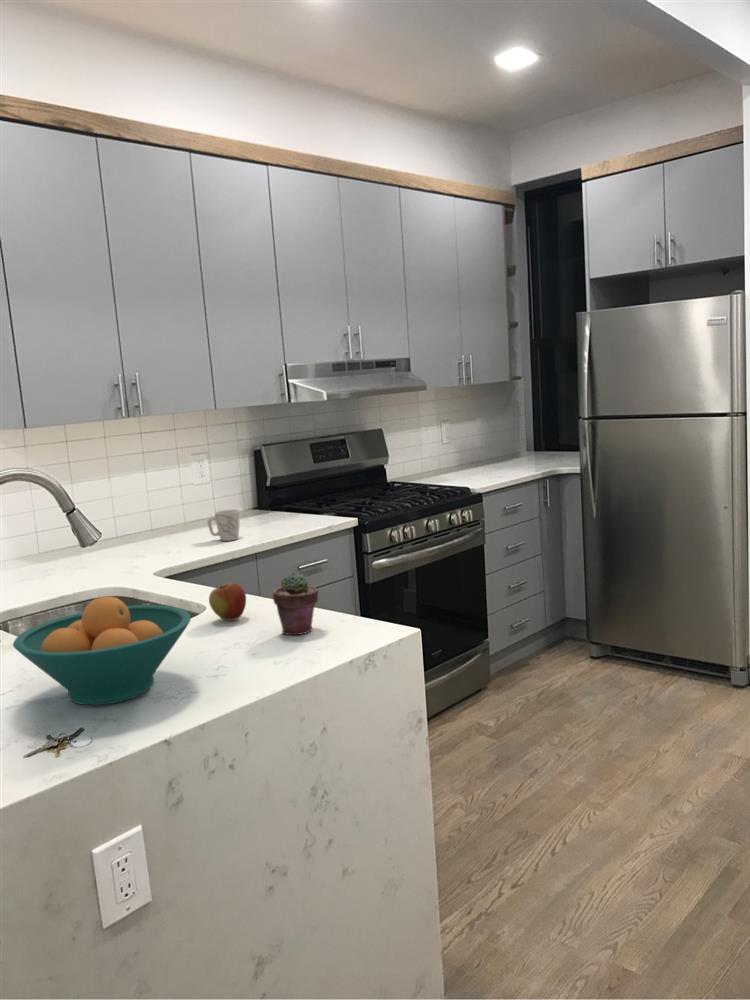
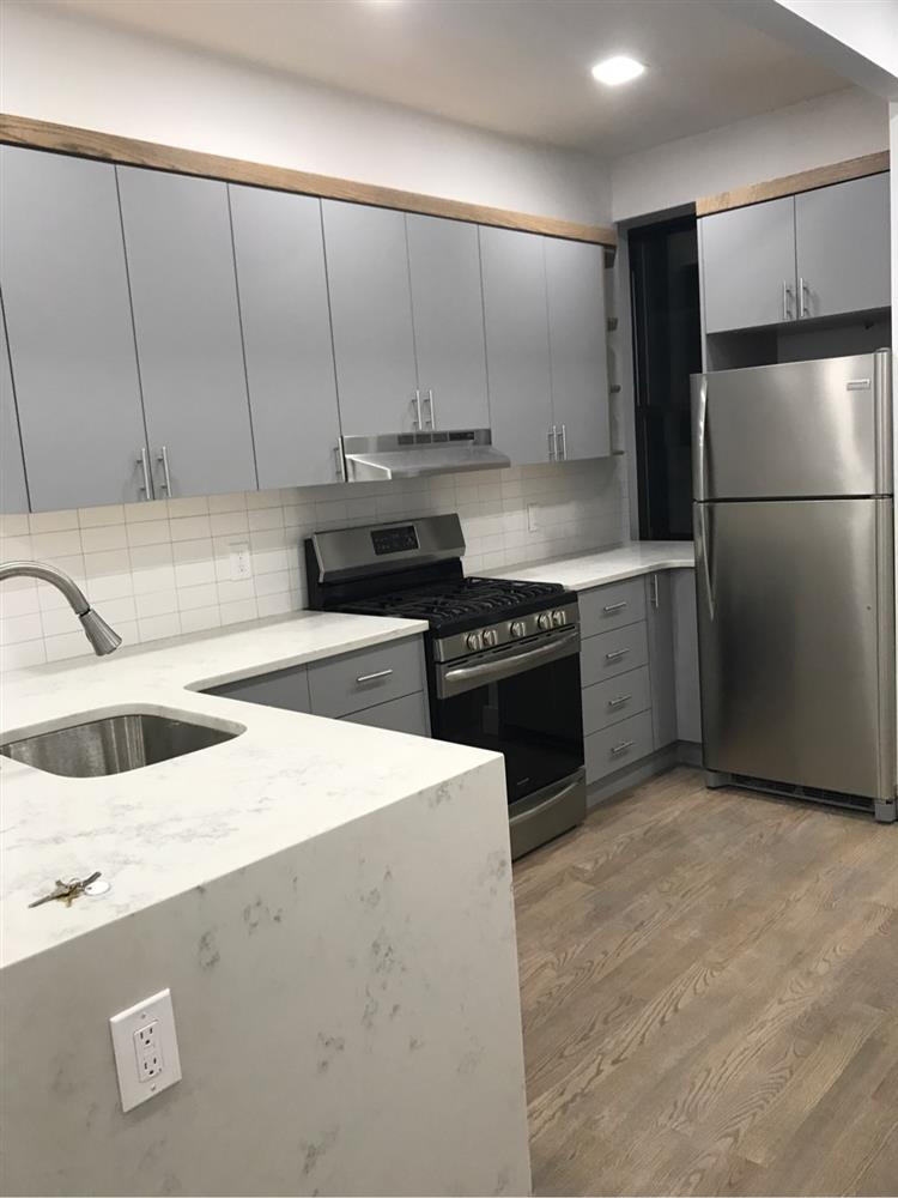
- mug [206,509,240,542]
- potted succulent [272,571,319,636]
- apple [208,580,247,622]
- fruit bowl [12,595,192,706]
